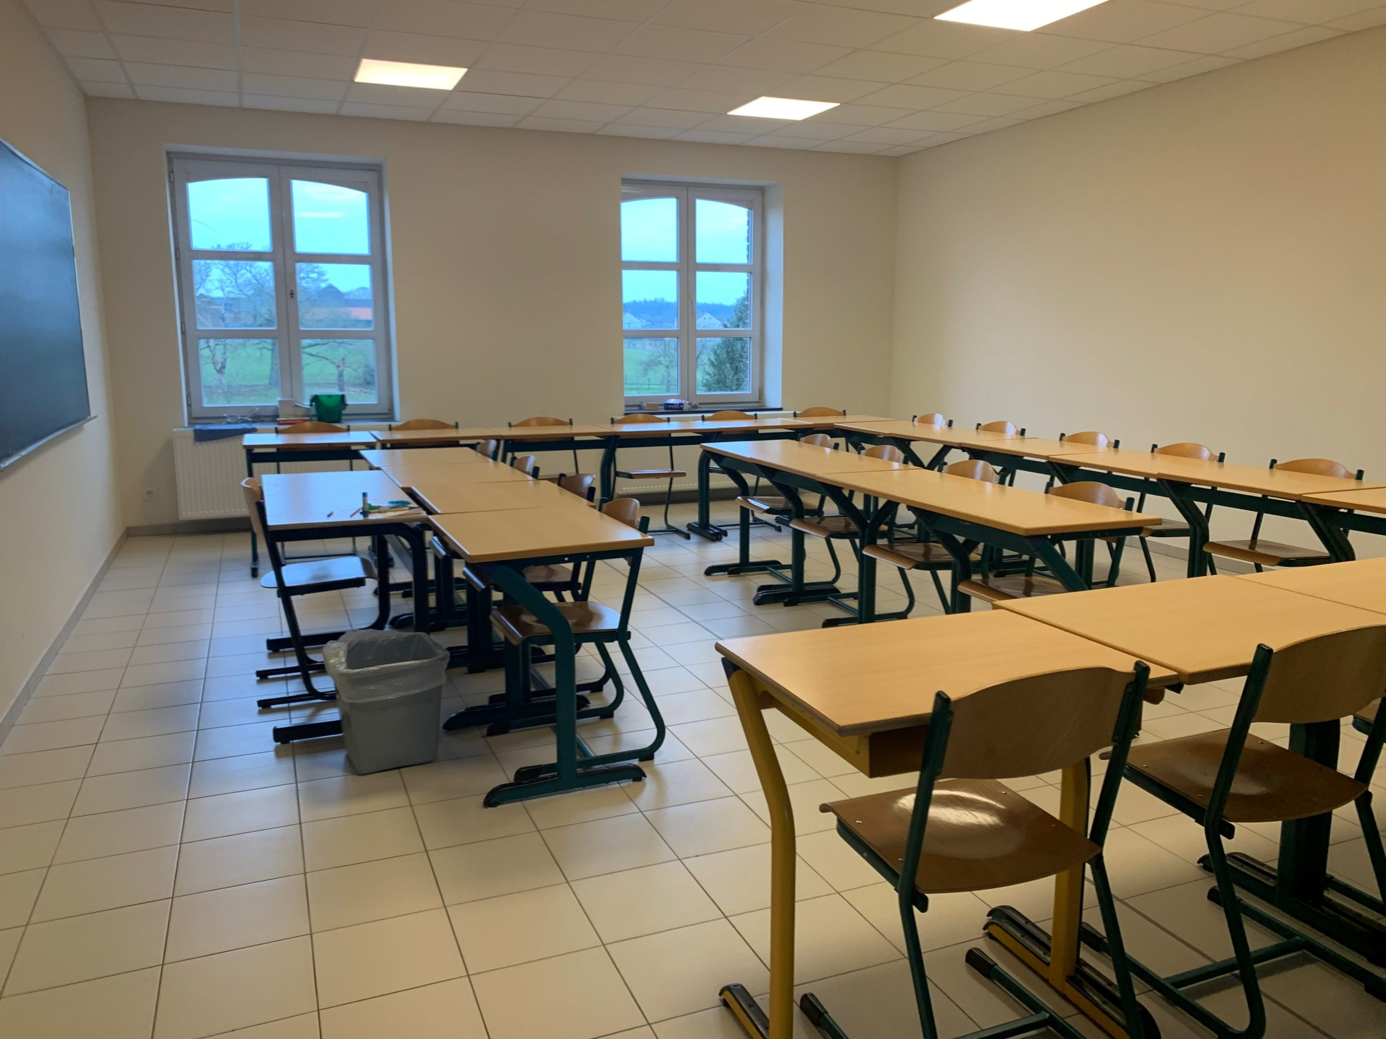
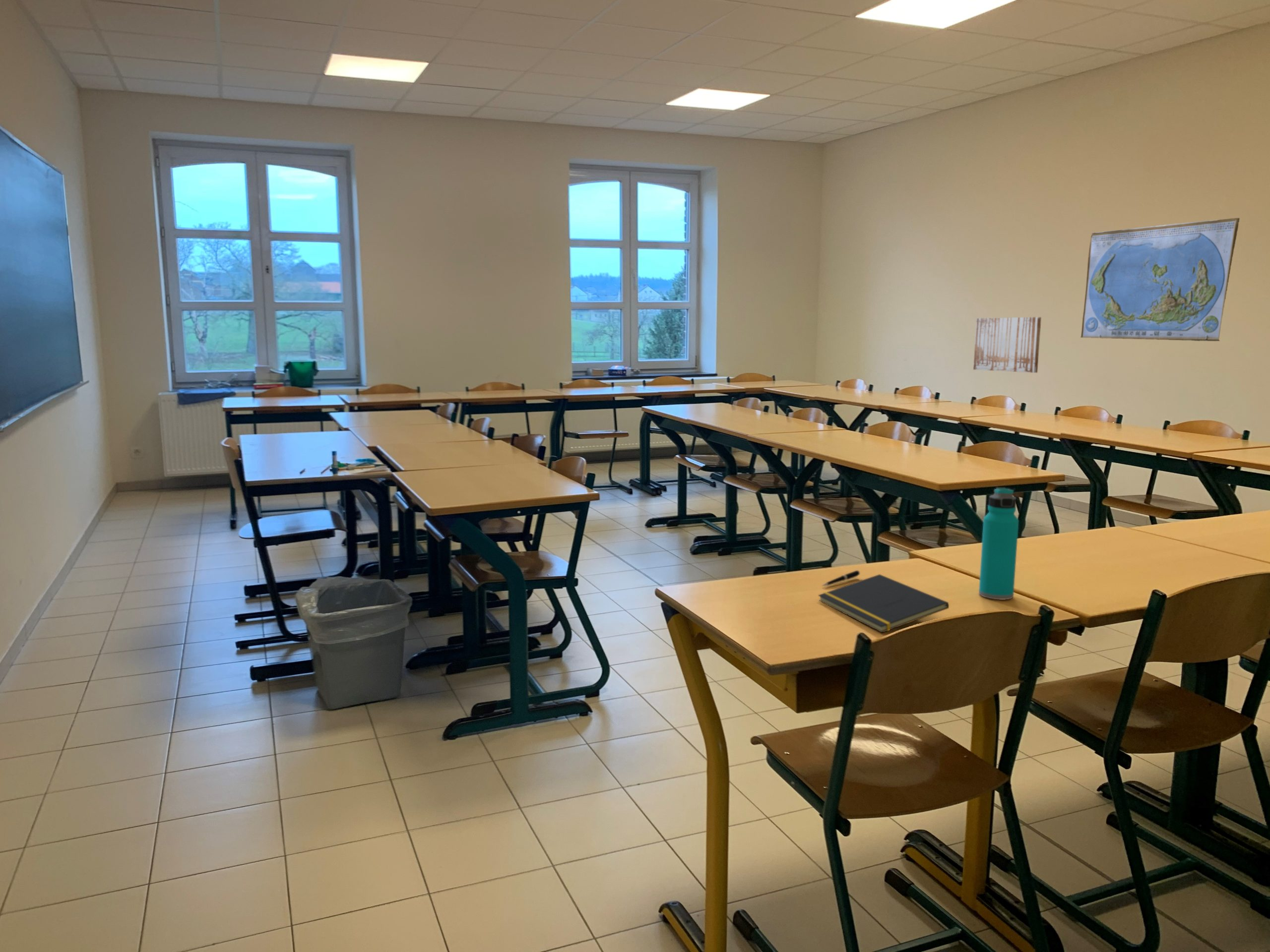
+ wall art [973,316,1042,373]
+ world map [1080,217,1240,342]
+ water bottle [978,487,1019,600]
+ notepad [818,574,950,633]
+ pen [821,570,860,587]
